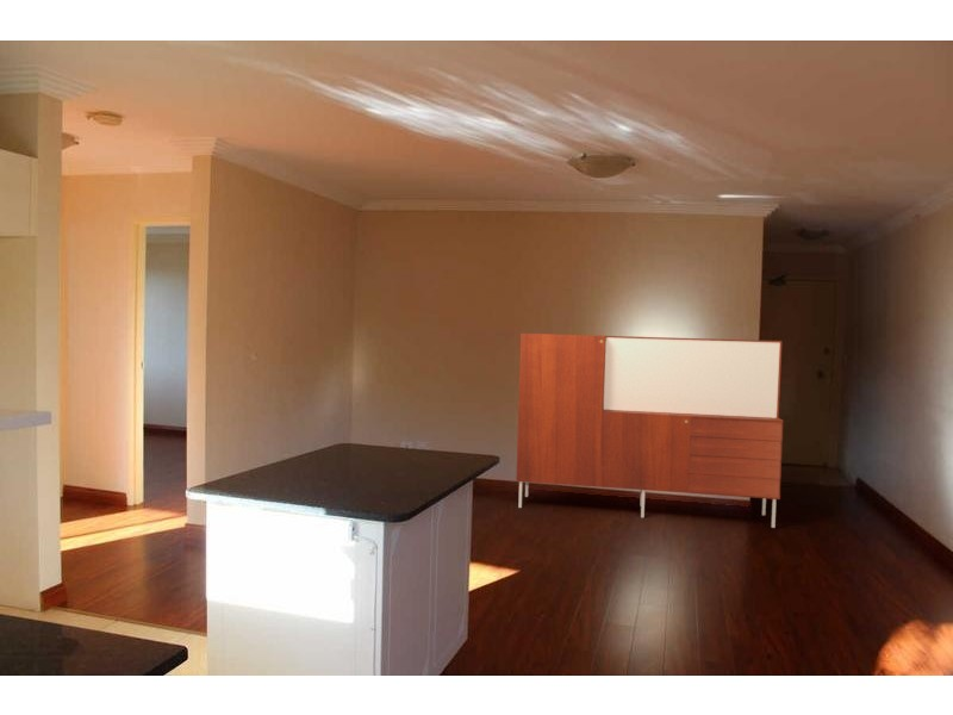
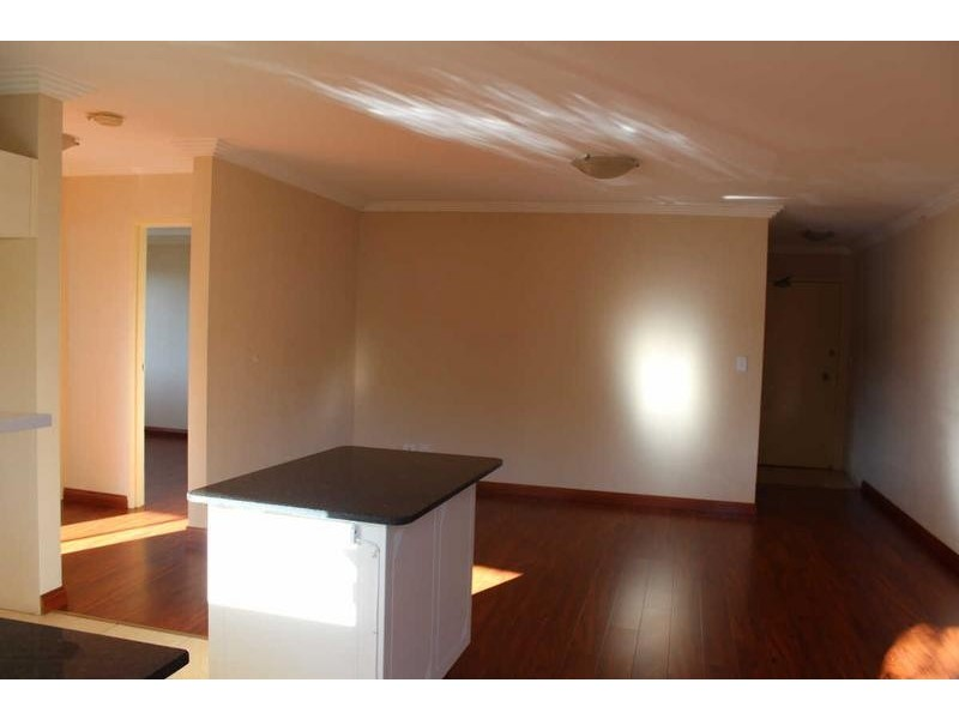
- shelving unit [515,332,784,529]
